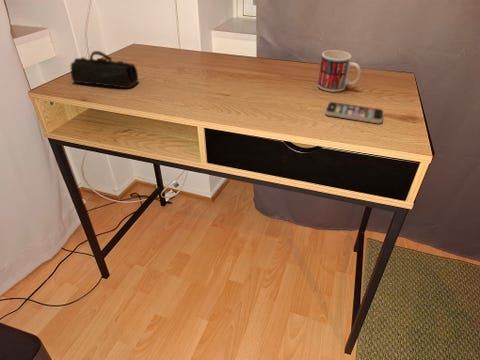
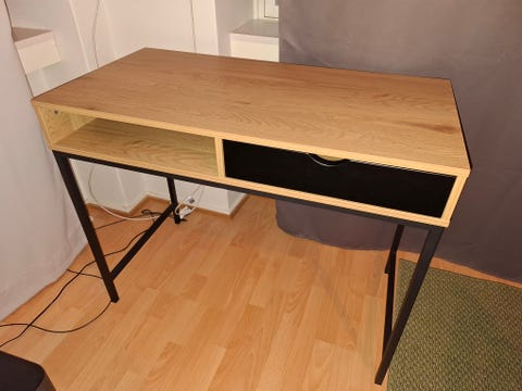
- mug [317,49,362,93]
- smartphone [324,101,385,124]
- pencil case [70,50,139,89]
